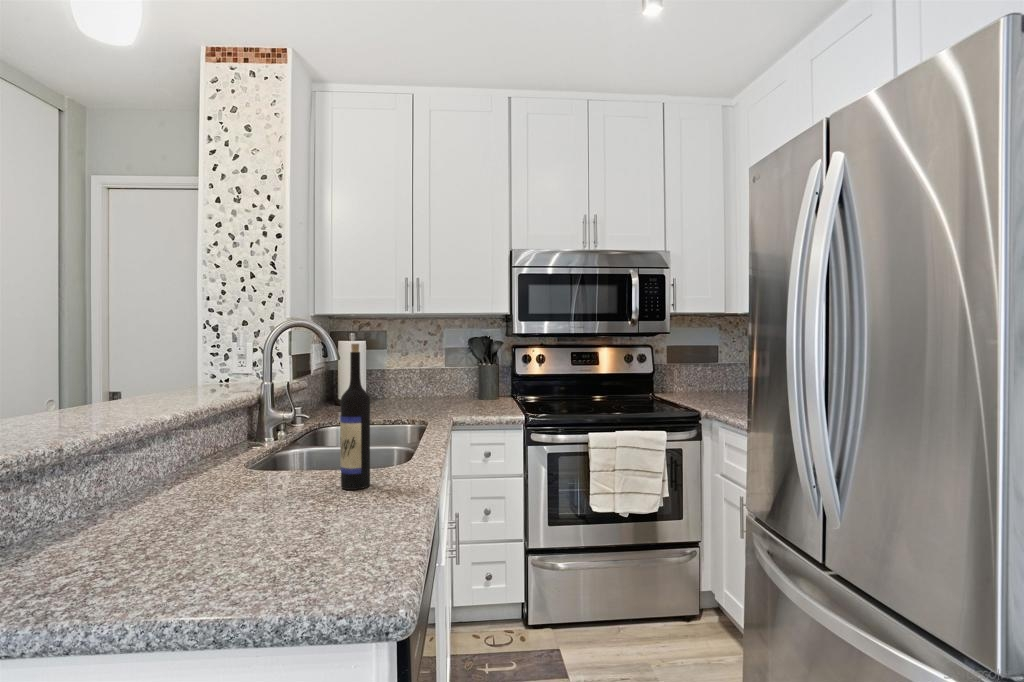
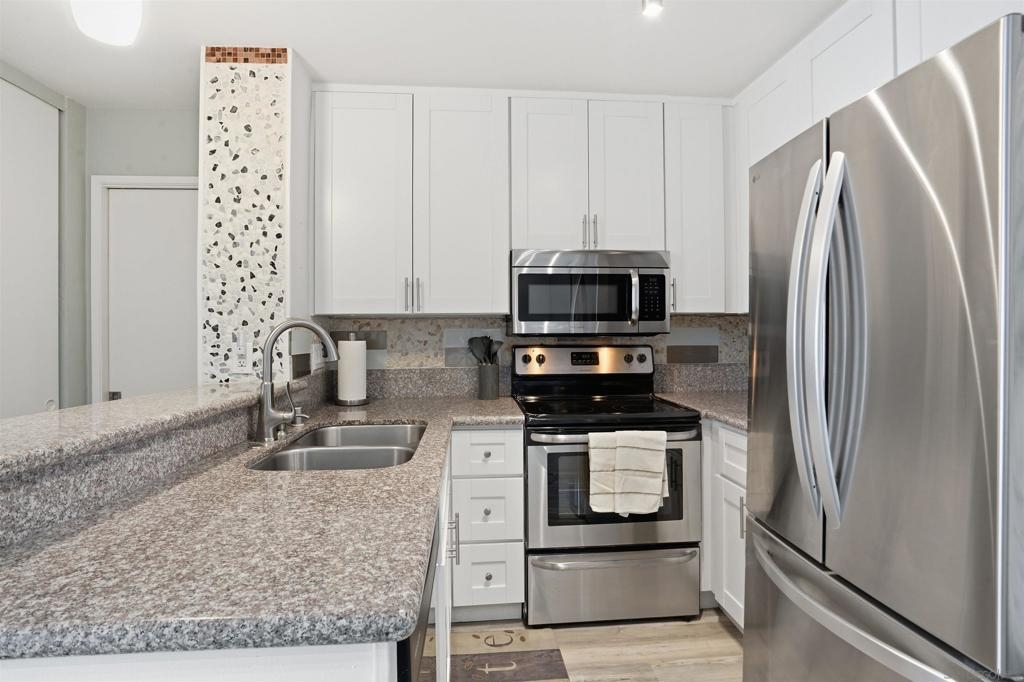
- wine bottle [339,343,371,491]
